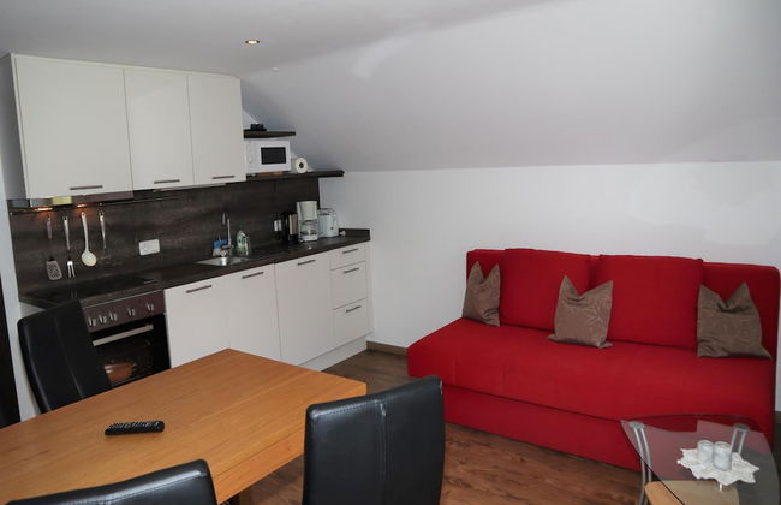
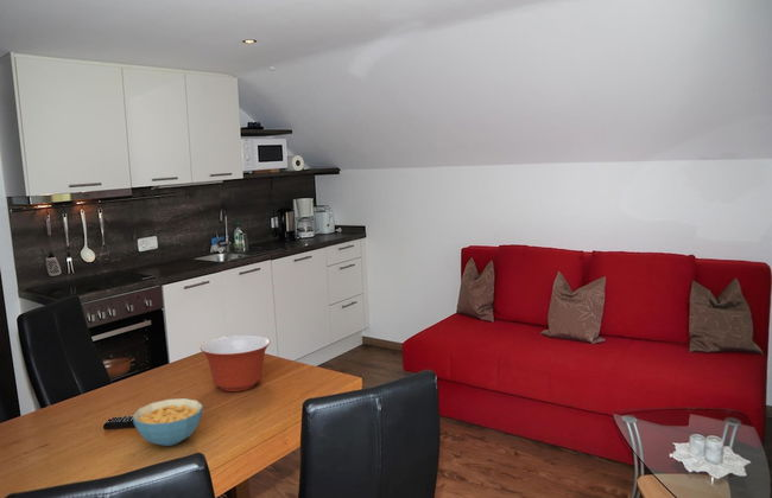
+ mixing bowl [200,334,271,392]
+ cereal bowl [131,397,204,447]
